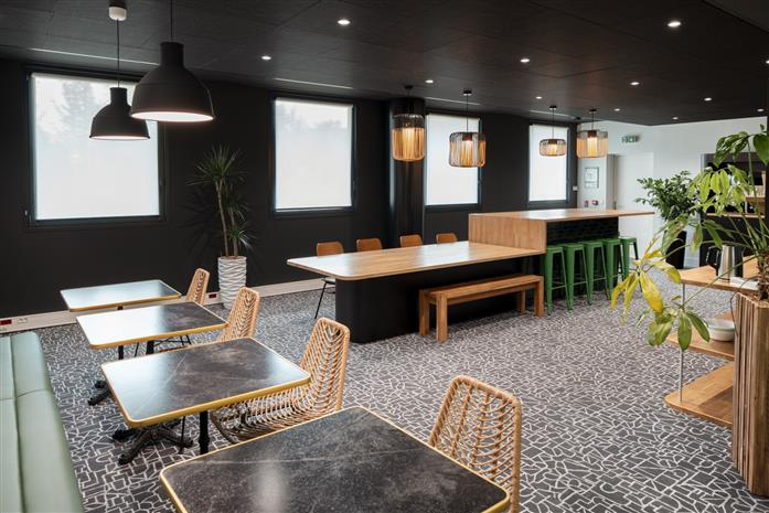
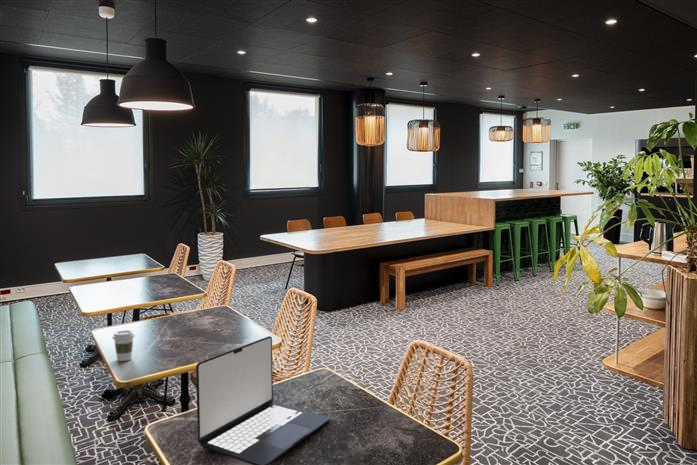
+ coffee cup [111,329,136,362]
+ laptop [195,335,331,465]
